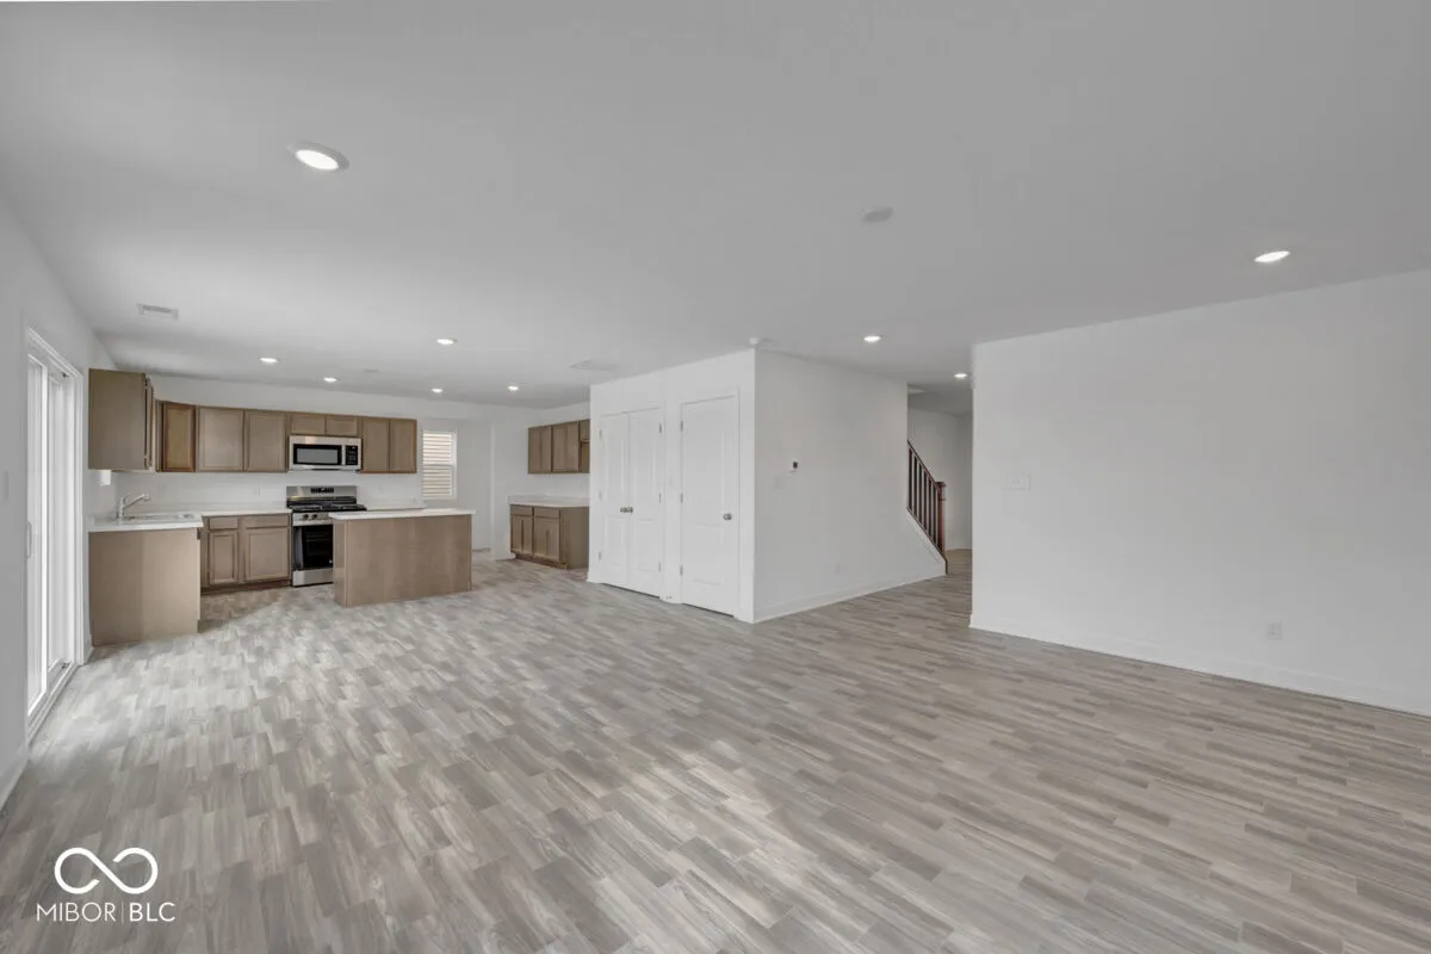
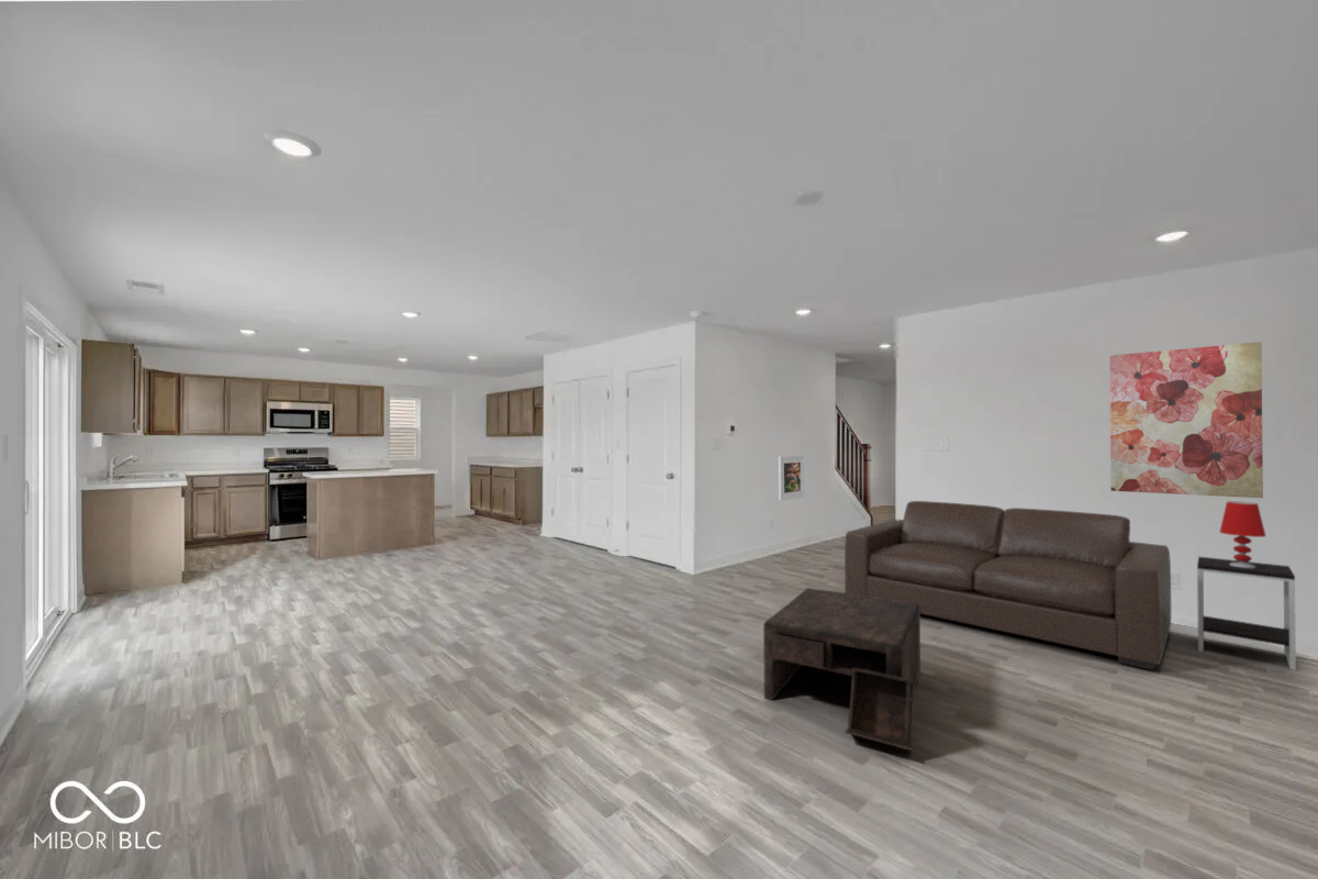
+ side table [1196,556,1297,671]
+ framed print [778,455,805,501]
+ table lamp [1218,500,1267,568]
+ coffee table [762,587,922,752]
+ sofa [844,500,1172,671]
+ wall art [1108,341,1264,499]
